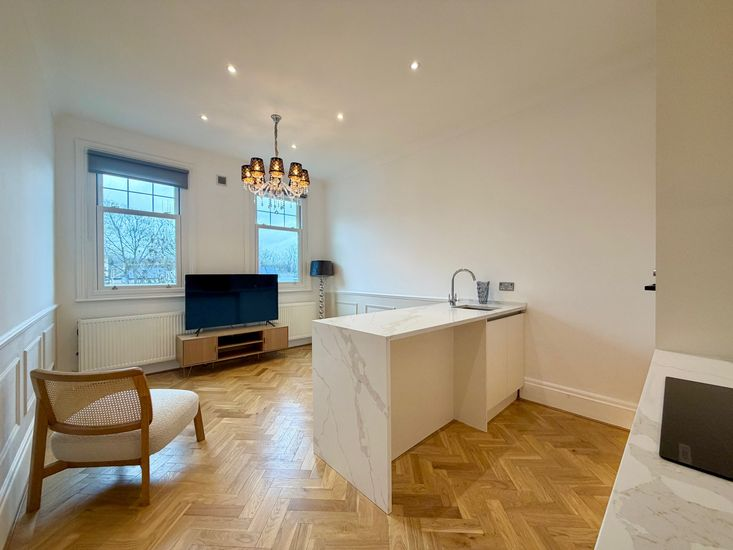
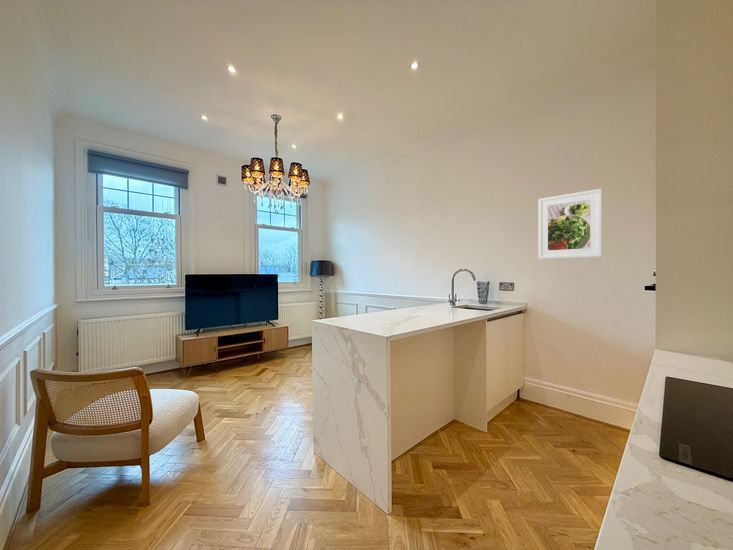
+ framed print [538,188,603,260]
